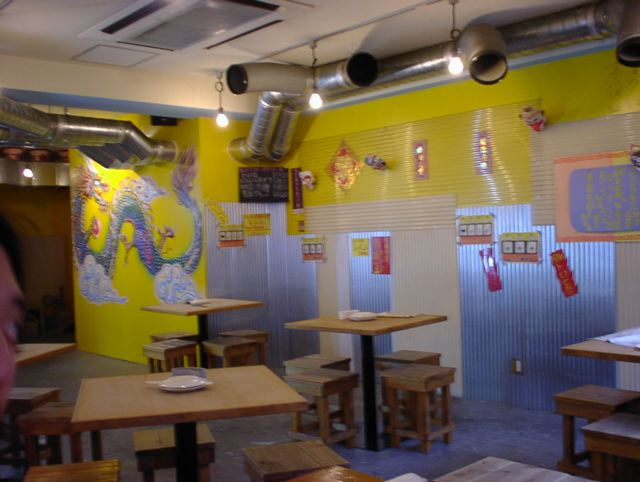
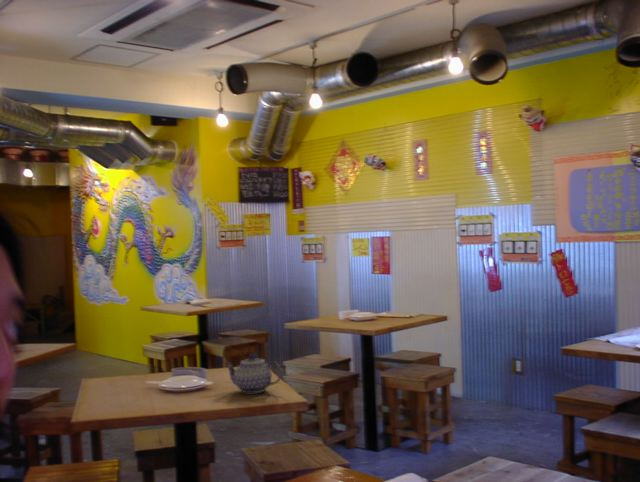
+ teapot [223,353,283,394]
